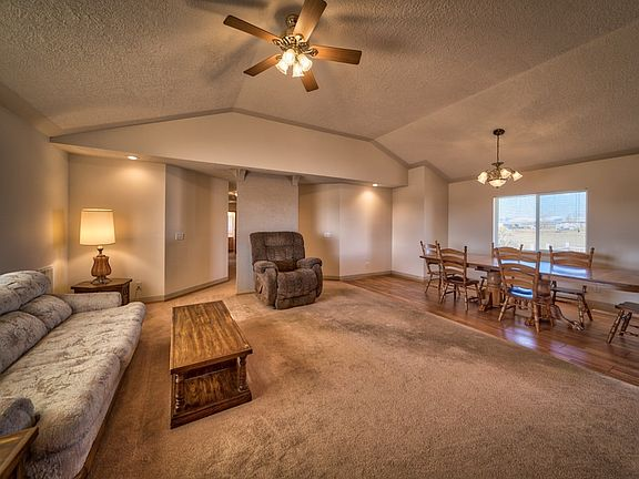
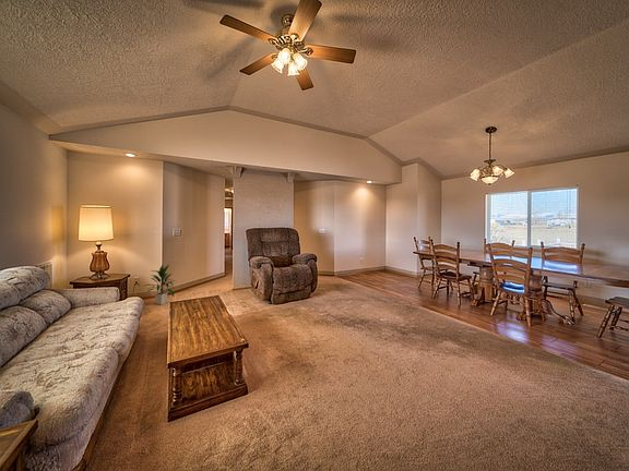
+ indoor plant [142,264,178,305]
